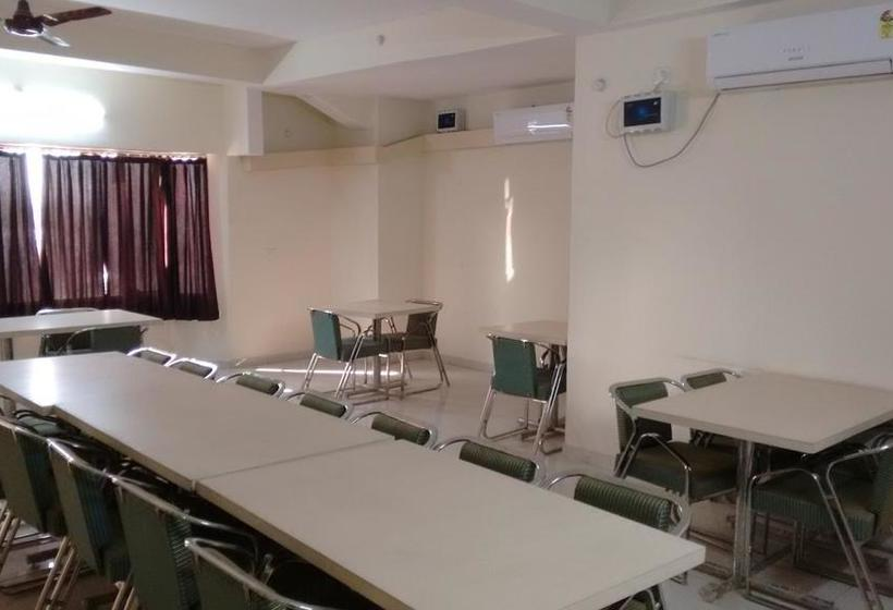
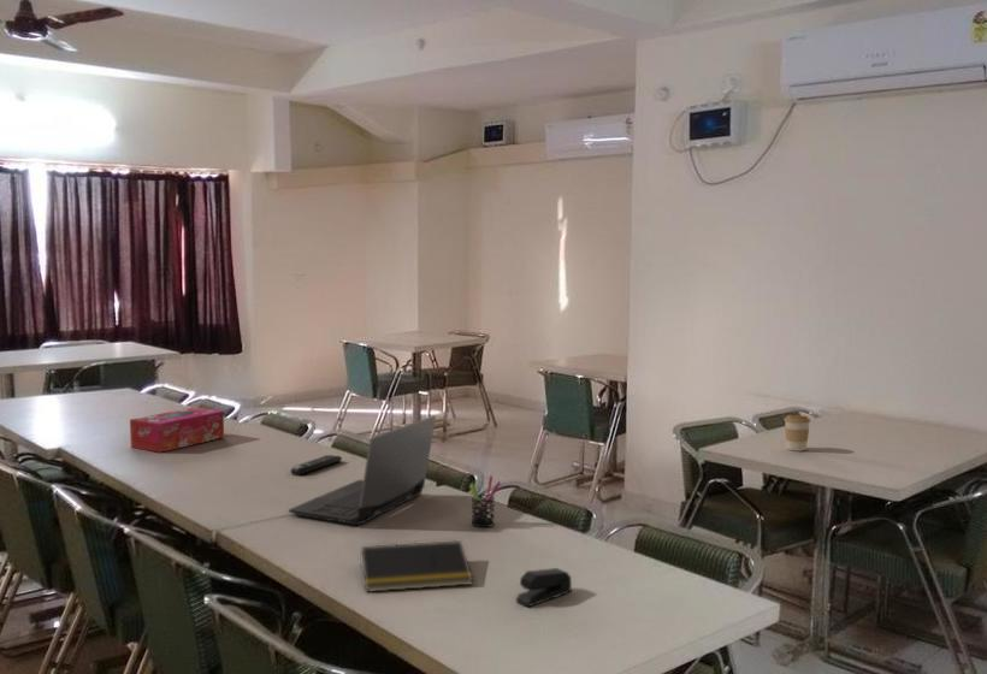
+ tissue box [129,406,225,454]
+ coffee cup [784,414,811,453]
+ notepad [357,539,474,593]
+ remote control [290,454,343,477]
+ laptop computer [288,414,437,526]
+ pen holder [468,474,502,528]
+ stapler [515,567,573,608]
